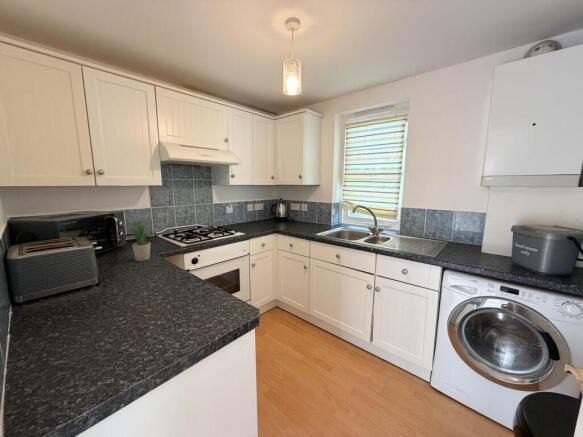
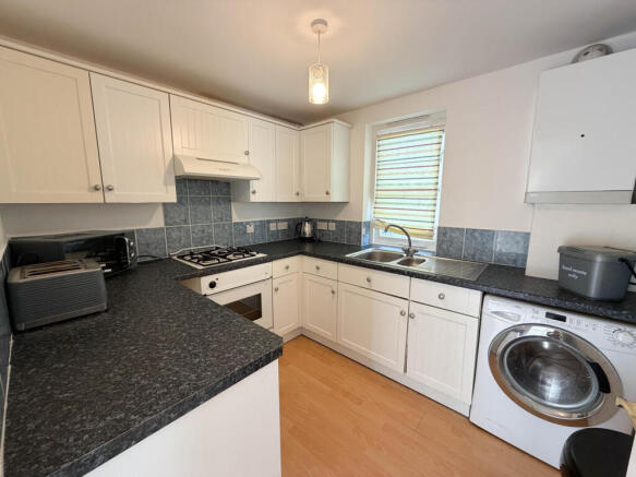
- potted plant [127,218,152,262]
